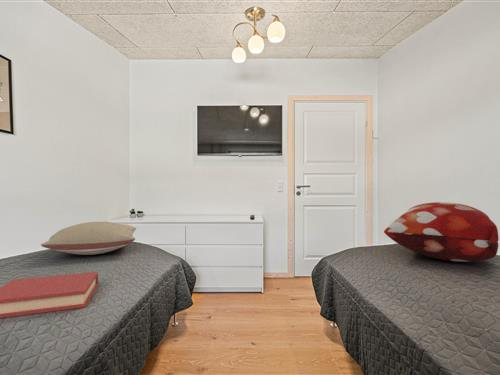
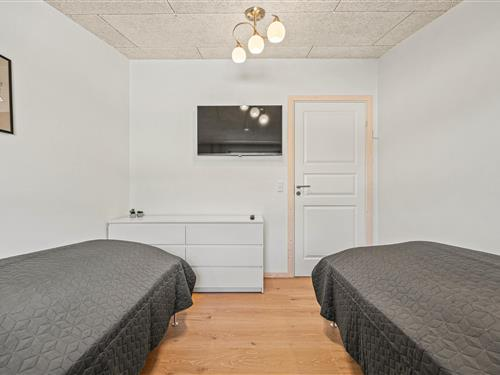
- pillow [40,221,137,256]
- decorative pillow [383,201,500,263]
- hardback book [0,271,99,319]
